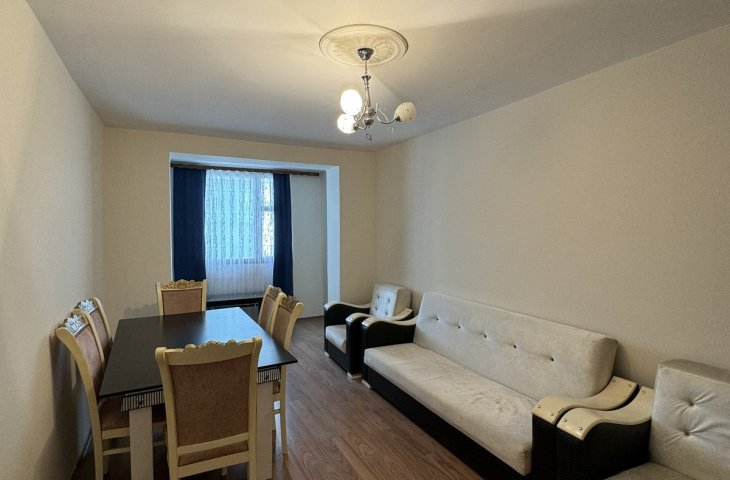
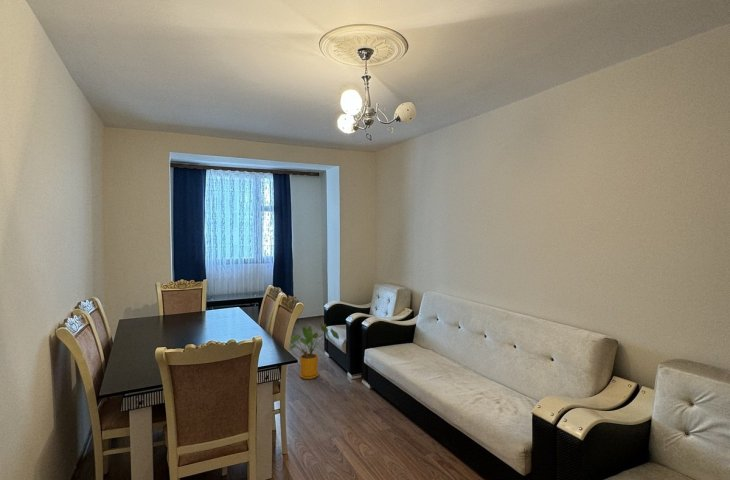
+ house plant [289,323,340,380]
